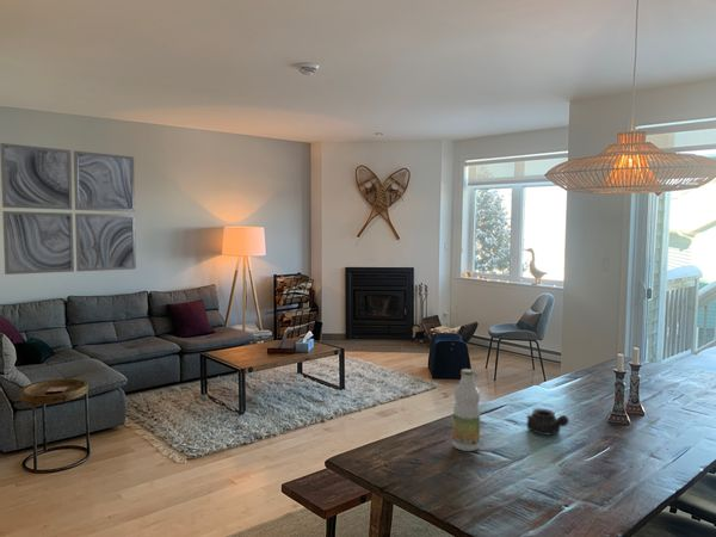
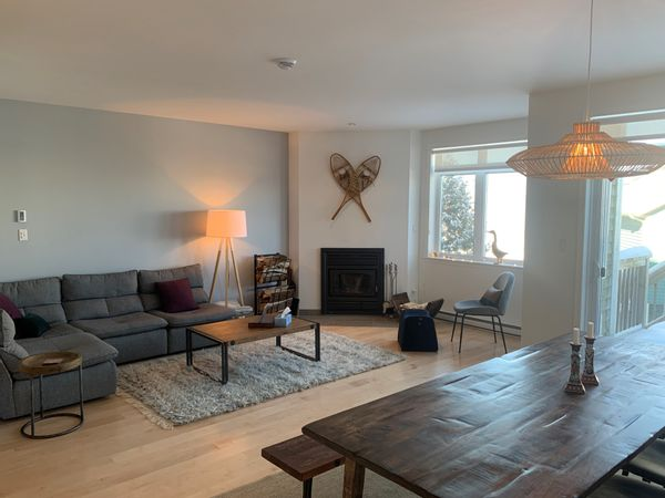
- bottle [452,368,481,452]
- teapot [525,408,570,436]
- wall art [0,142,137,276]
